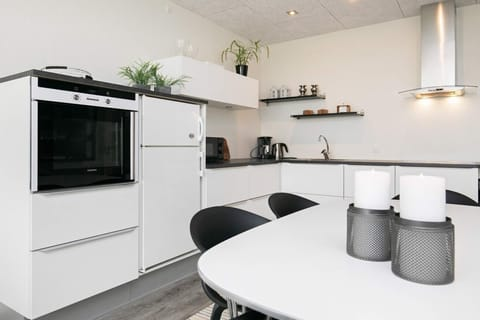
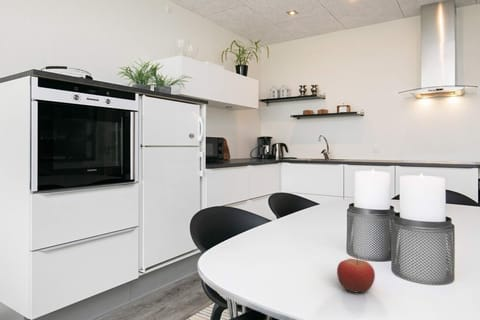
+ fruit [336,254,376,294]
